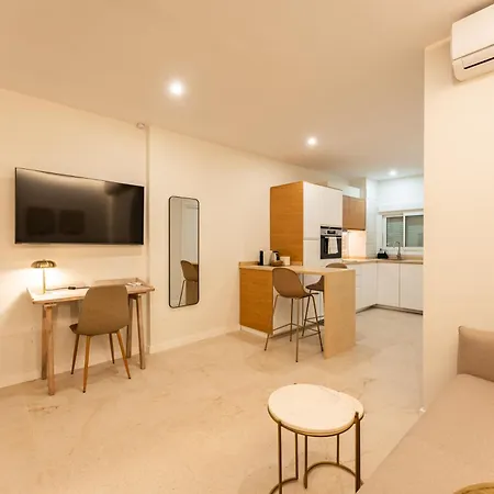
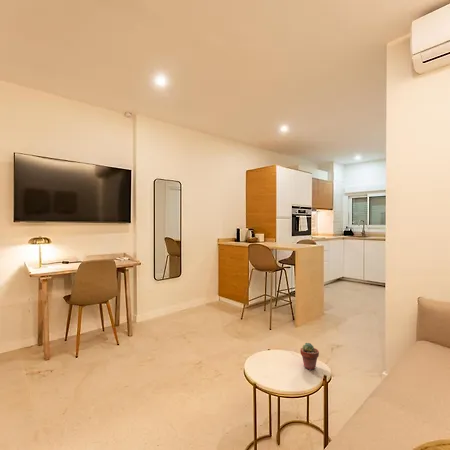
+ potted succulent [299,342,320,371]
